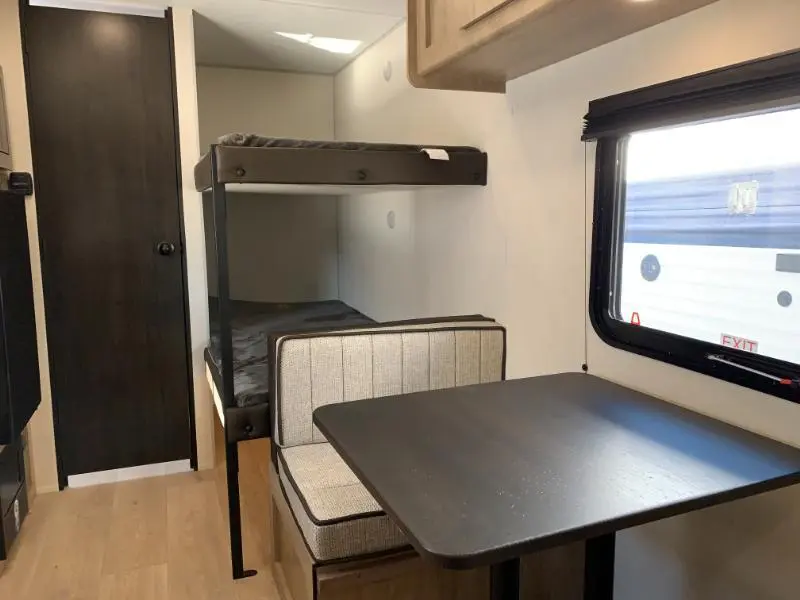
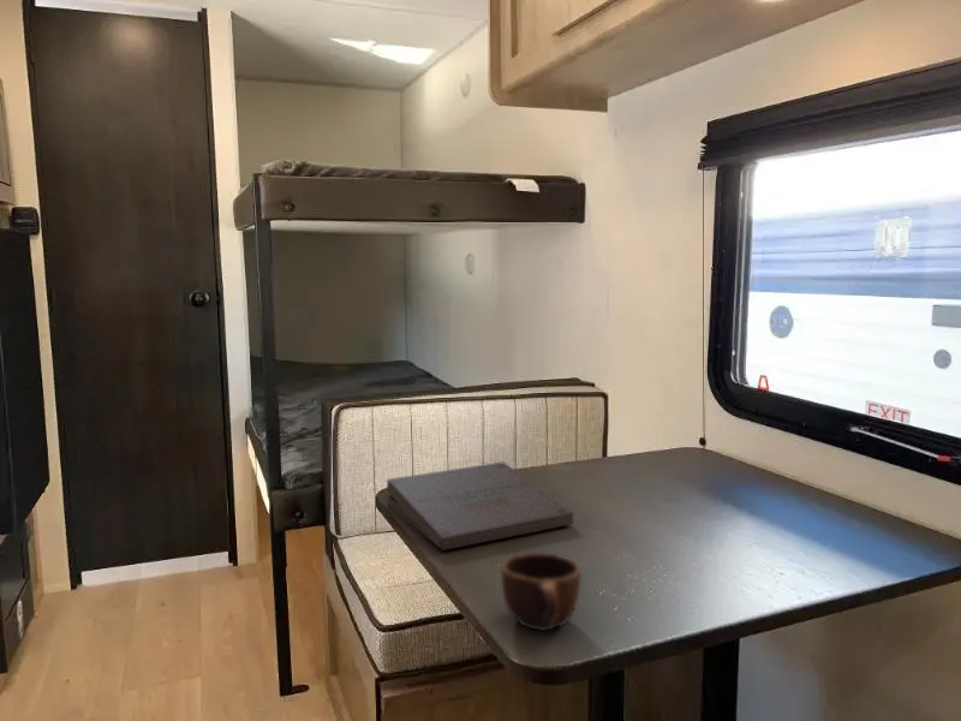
+ mug [500,552,583,632]
+ pizza box [386,461,574,552]
